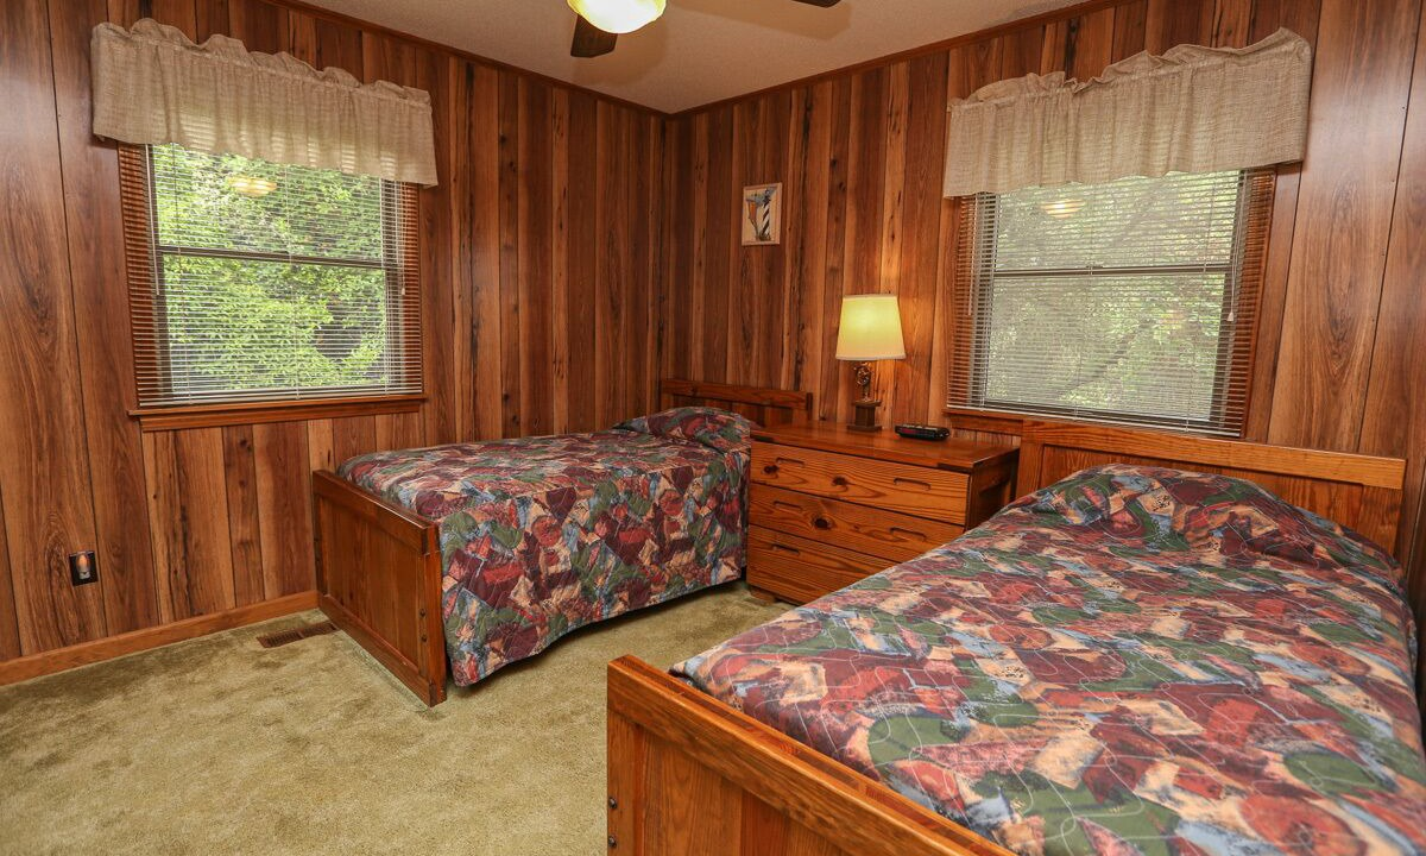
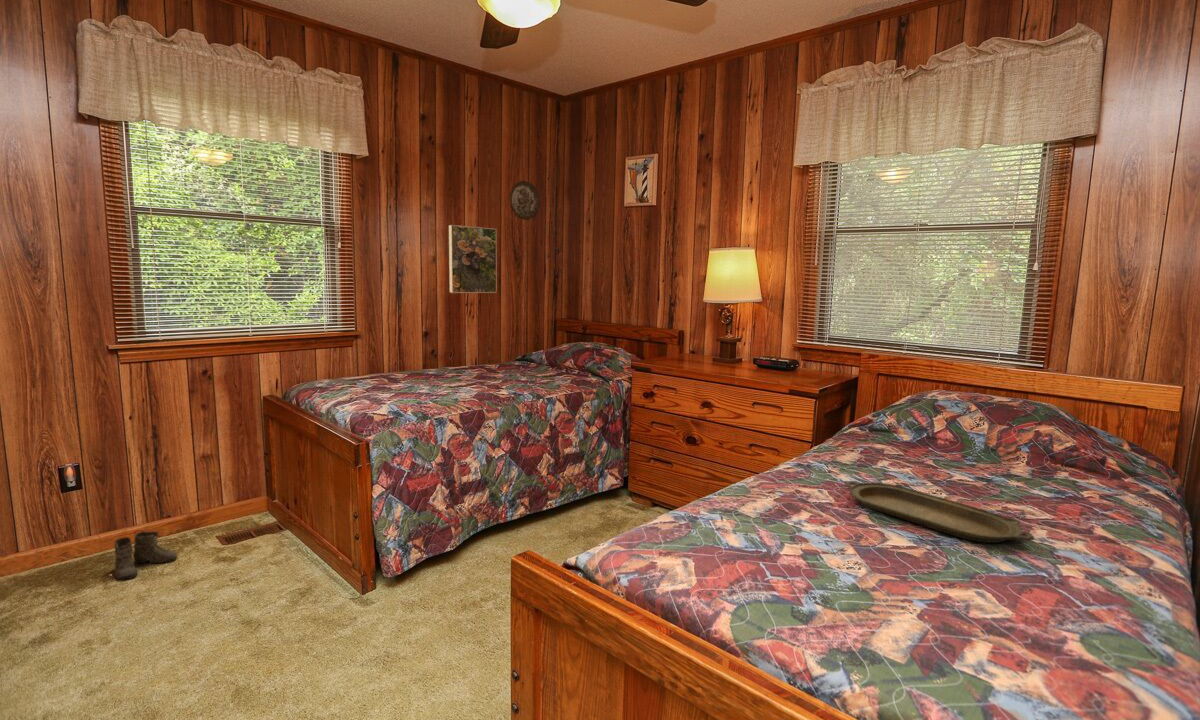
+ boots [102,530,178,580]
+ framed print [448,224,498,294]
+ decorative plate [509,180,541,221]
+ serving tray [844,480,1035,544]
